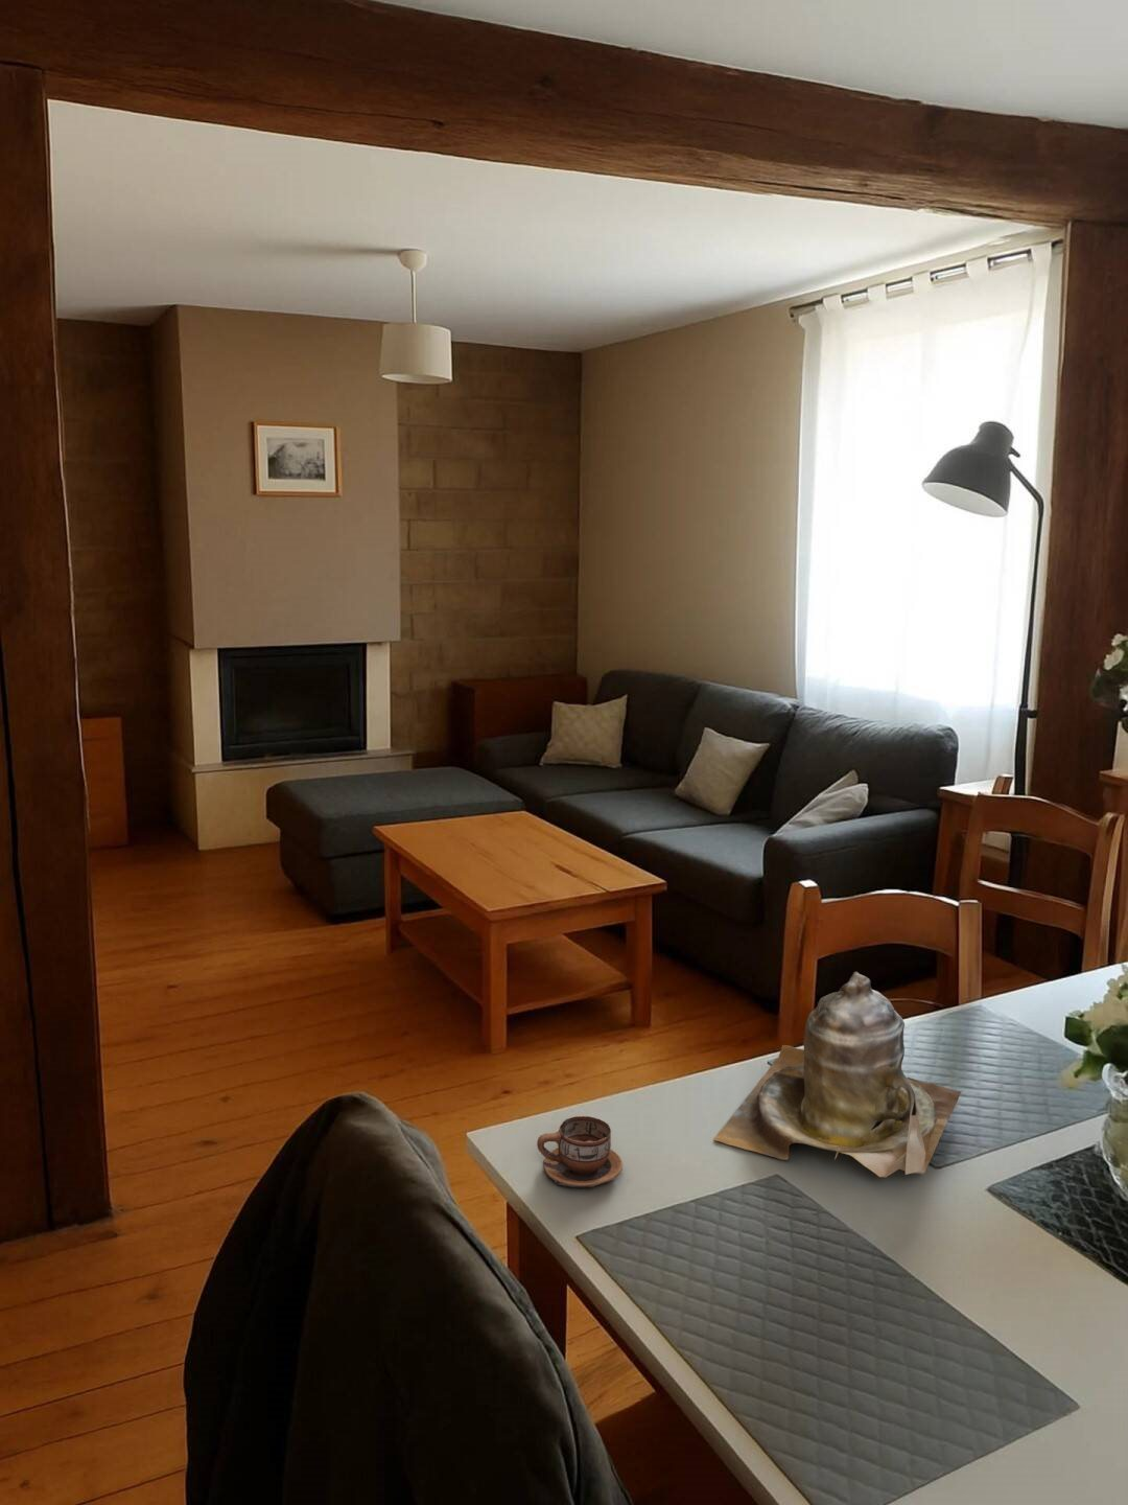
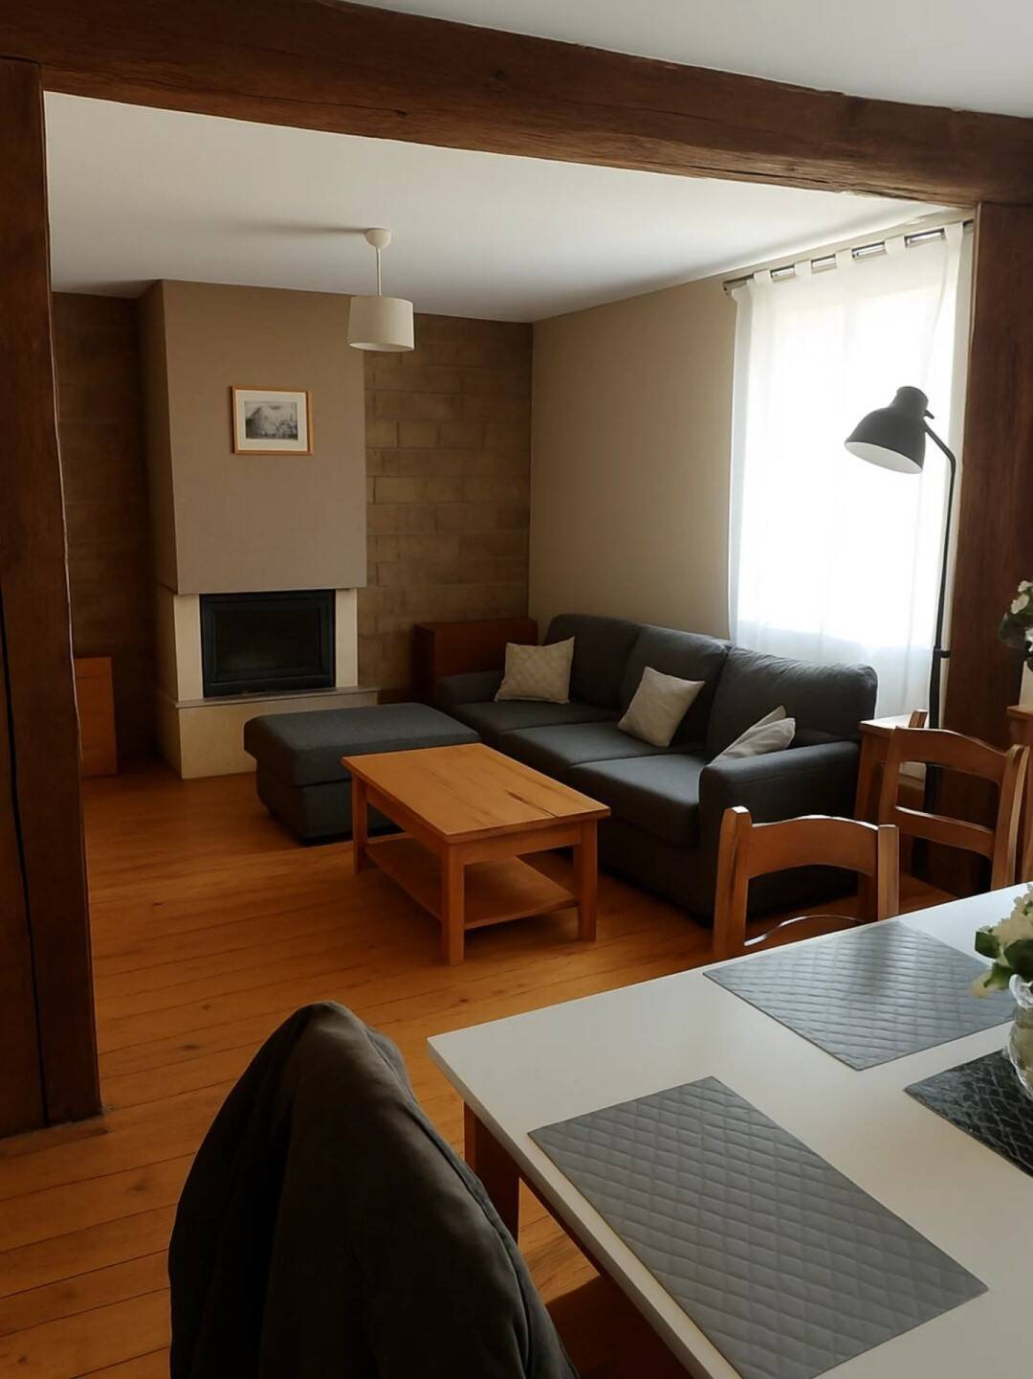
- cup [536,1115,623,1189]
- teapot [712,971,962,1178]
